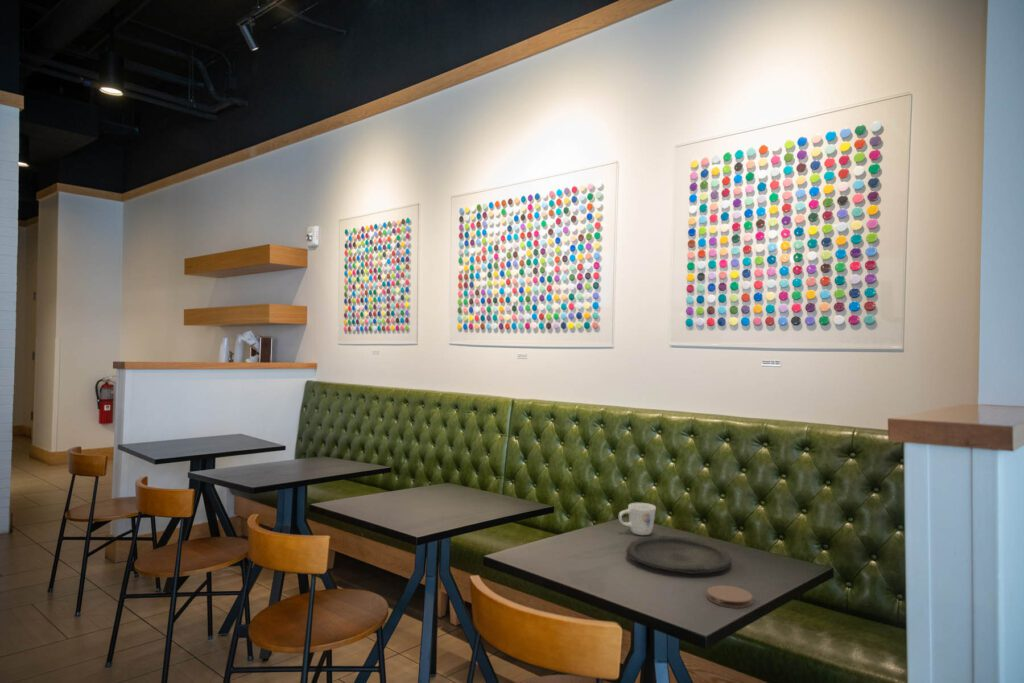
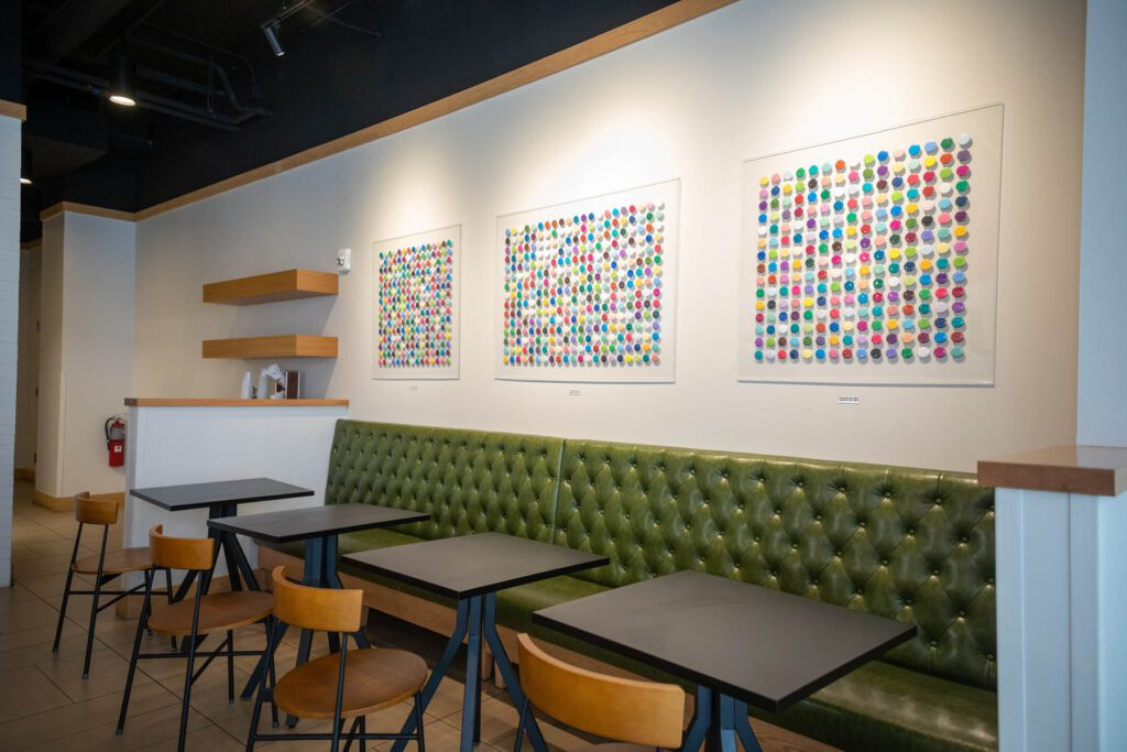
- plate [625,535,732,575]
- mug [618,502,657,536]
- coaster [706,584,753,609]
